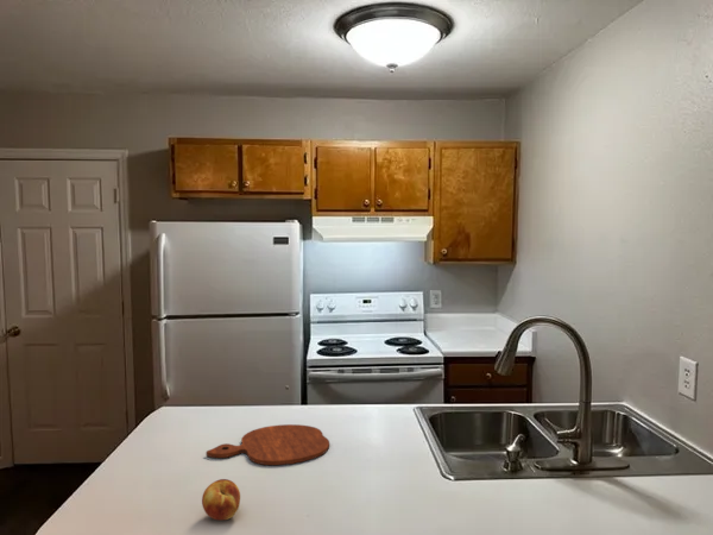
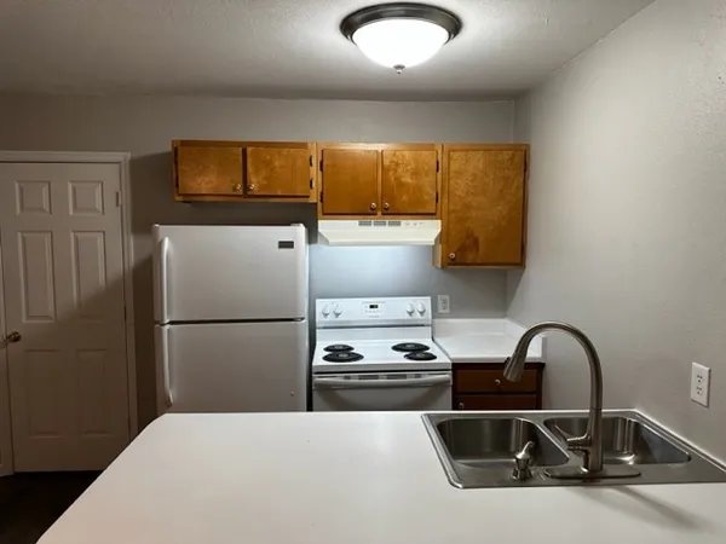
- cutting board [206,423,330,466]
- fruit [201,478,241,521]
